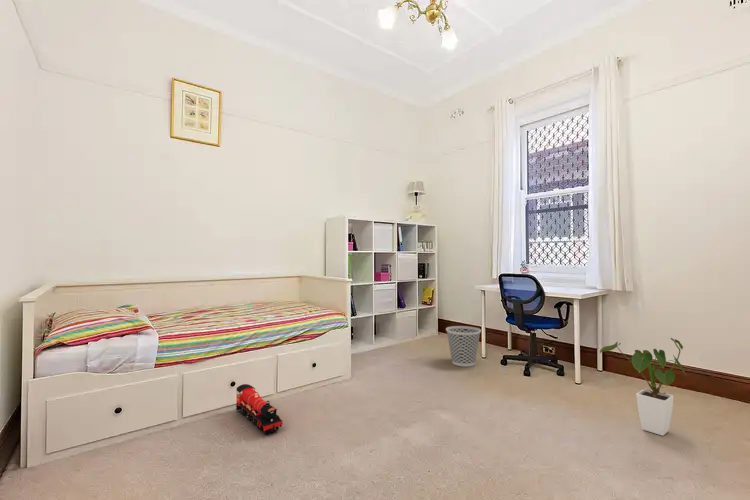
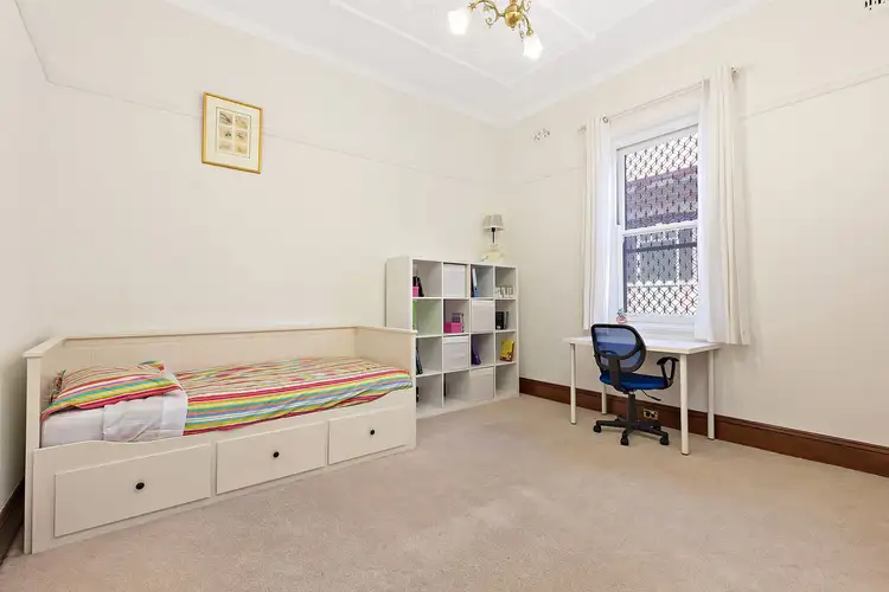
- wastebasket [445,325,482,368]
- toy train [235,383,284,435]
- house plant [599,337,687,437]
